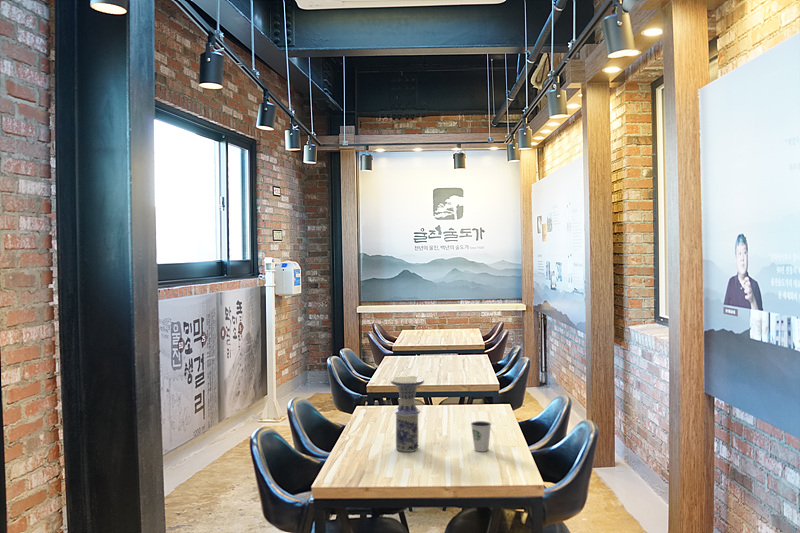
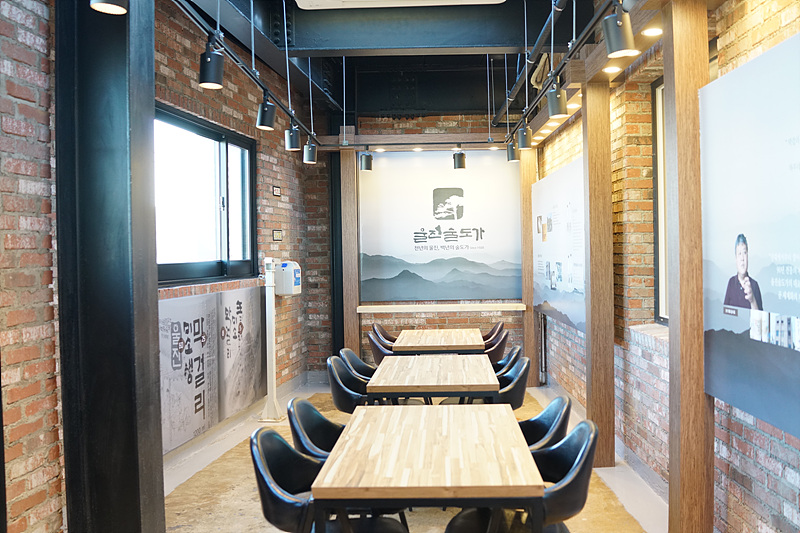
- vase [390,375,425,453]
- dixie cup [470,420,492,452]
